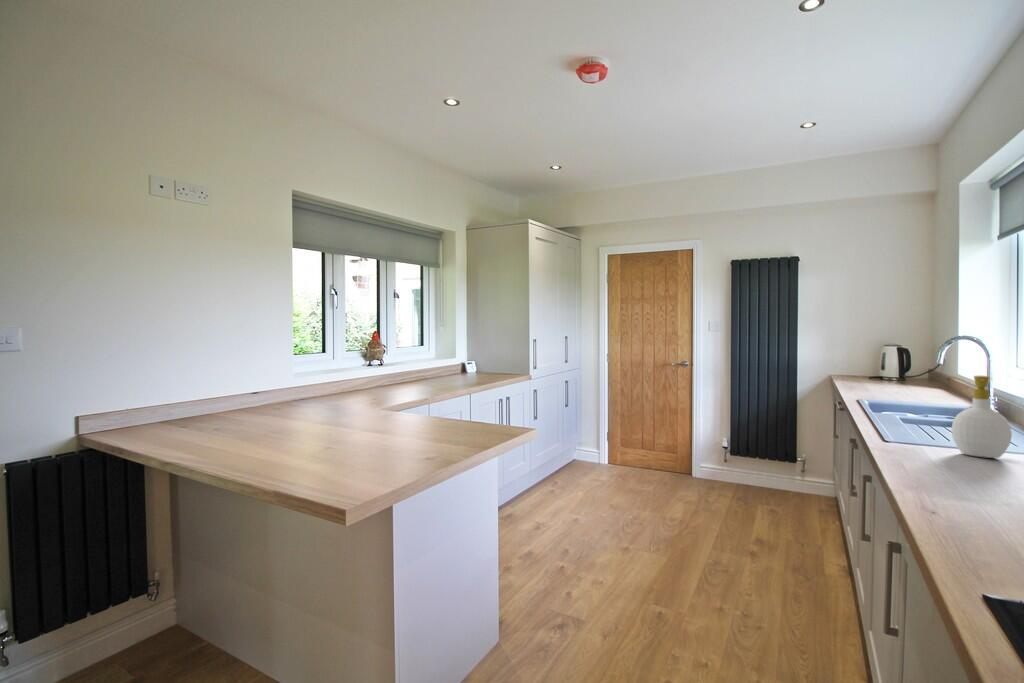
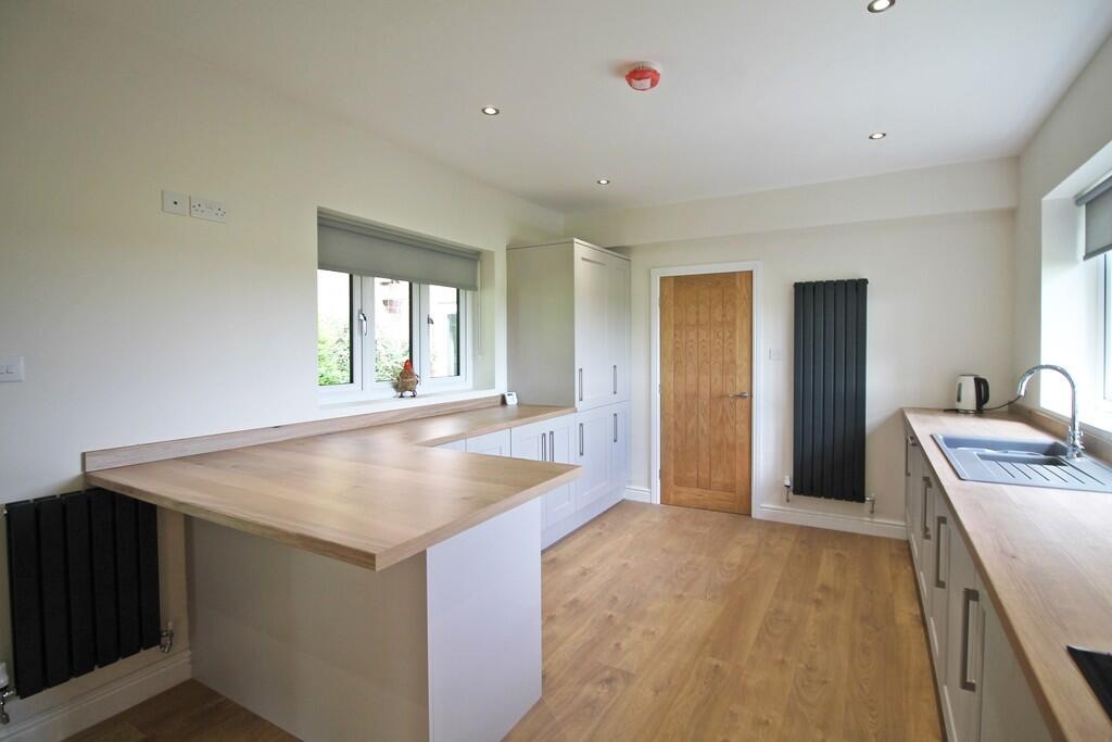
- soap bottle [950,375,1013,459]
